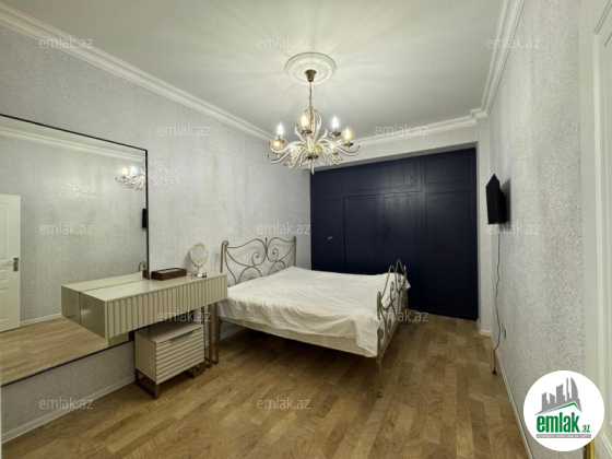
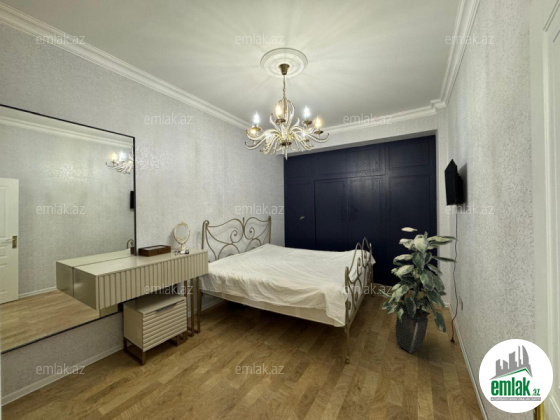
+ indoor plant [377,227,460,354]
